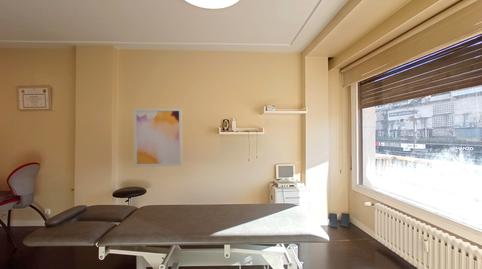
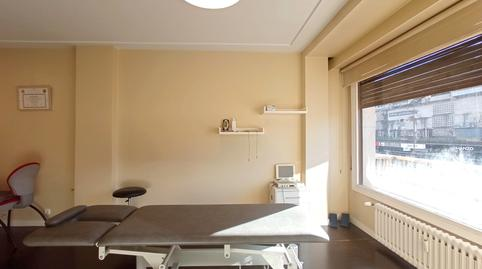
- wall art [133,107,183,168]
